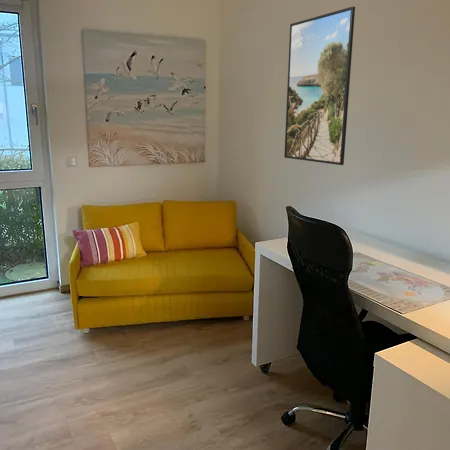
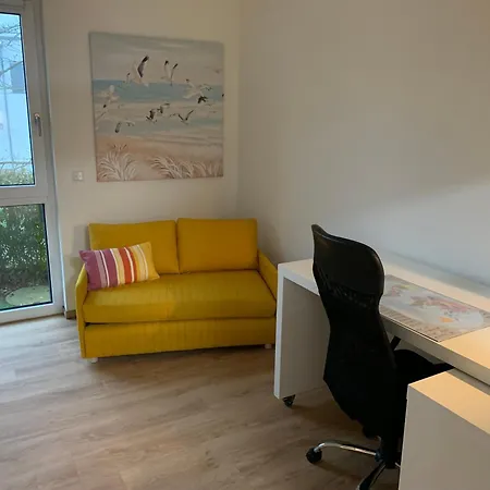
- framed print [283,6,356,166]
